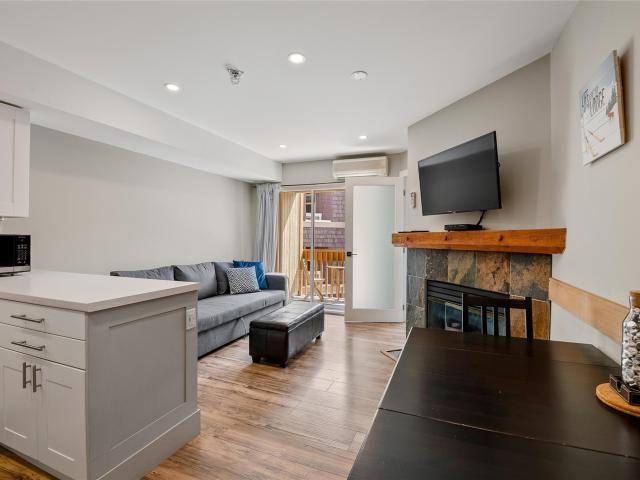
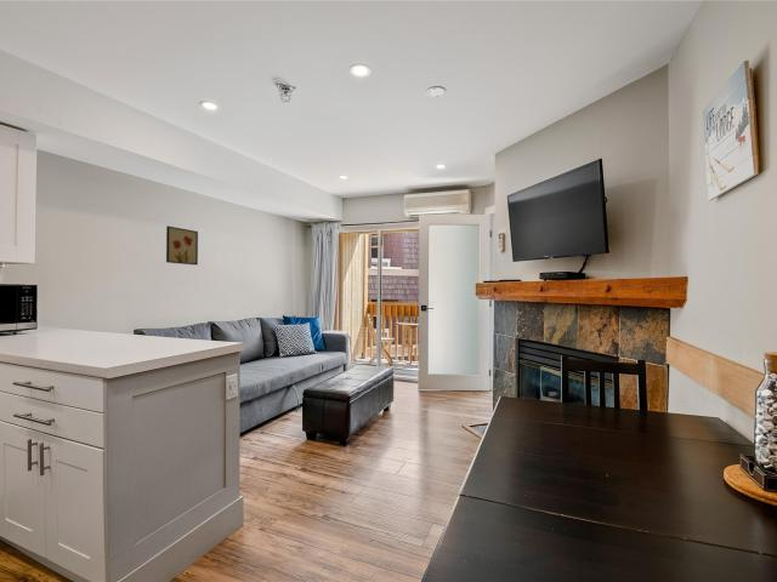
+ wall art [165,224,199,267]
